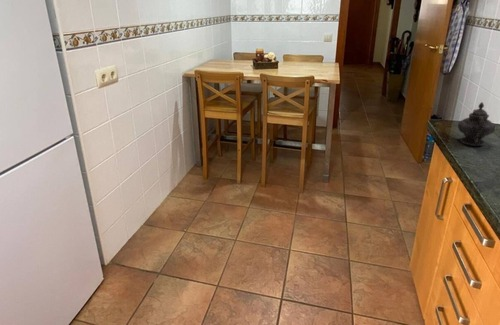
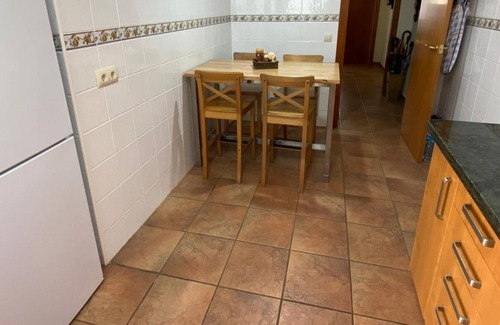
- teapot [457,101,496,147]
